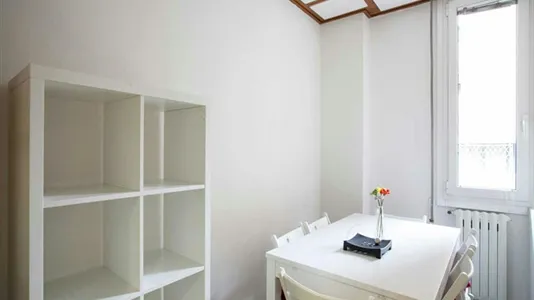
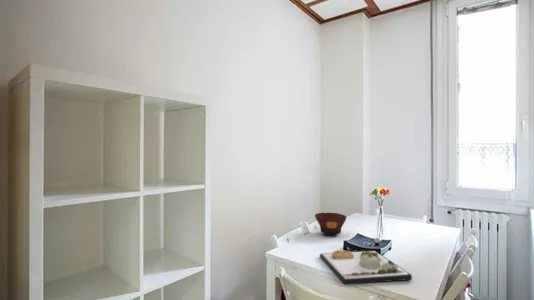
+ dinner plate [319,249,413,286]
+ bowl [314,212,347,236]
